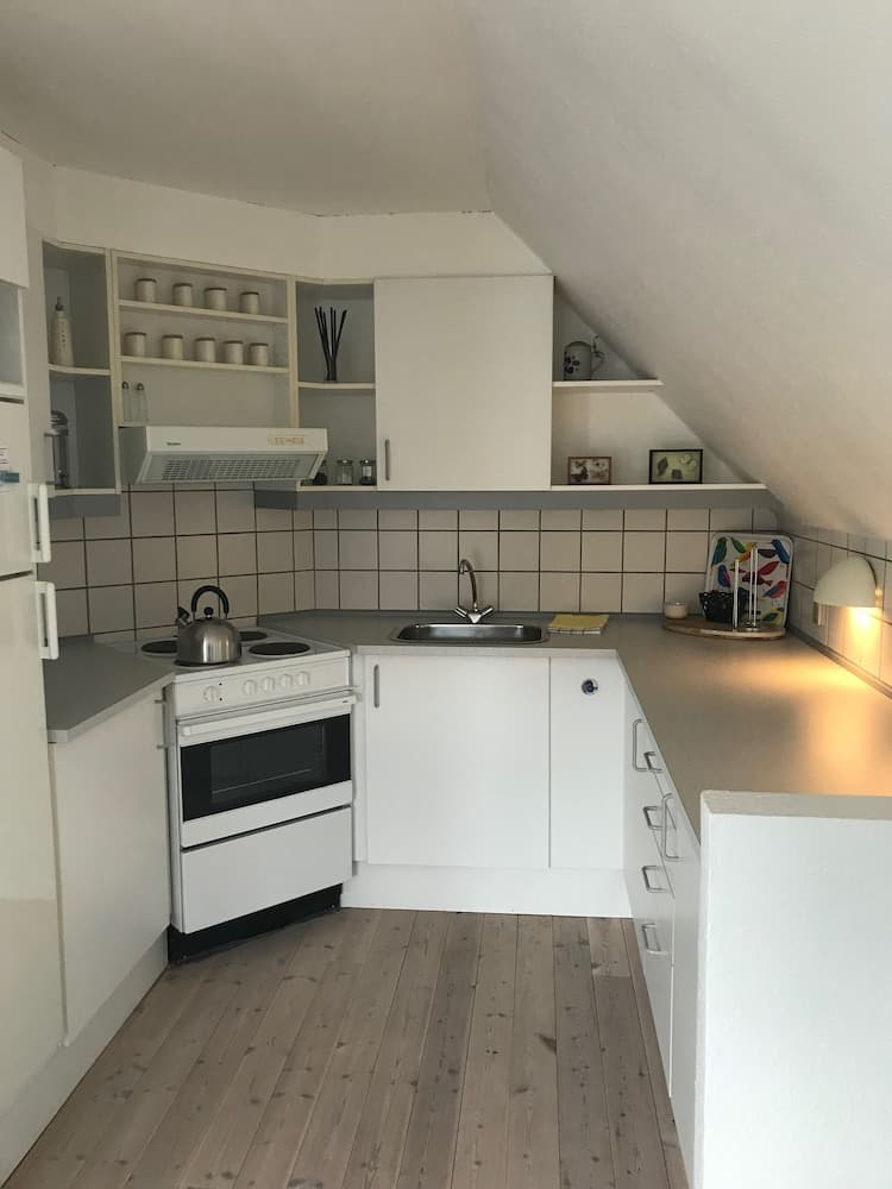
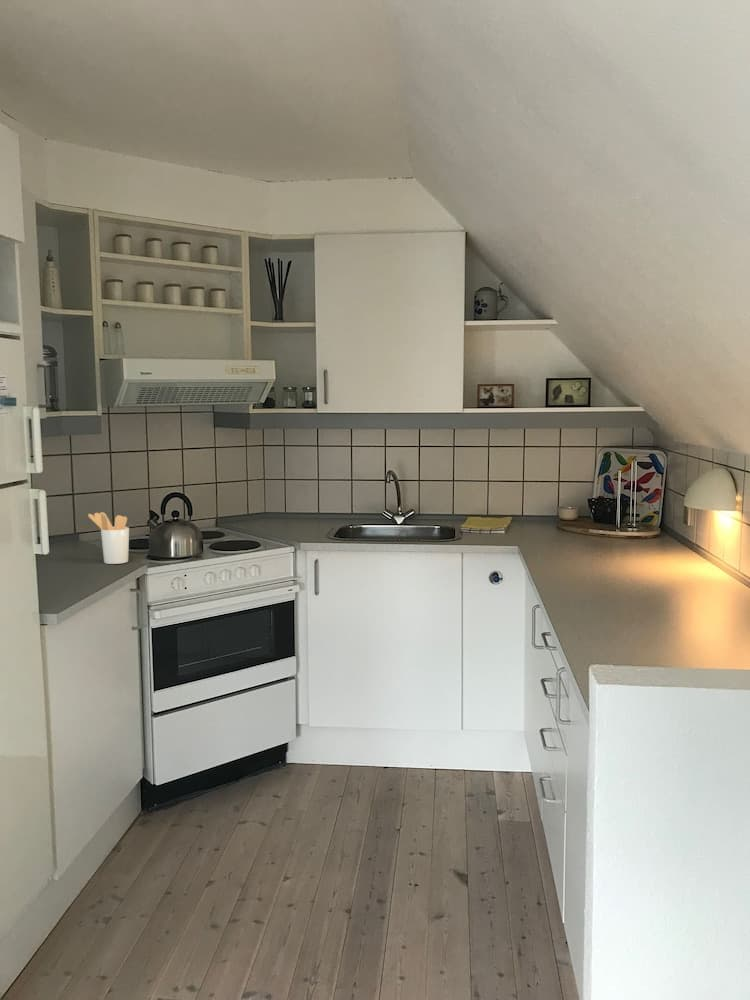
+ utensil holder [87,511,130,565]
